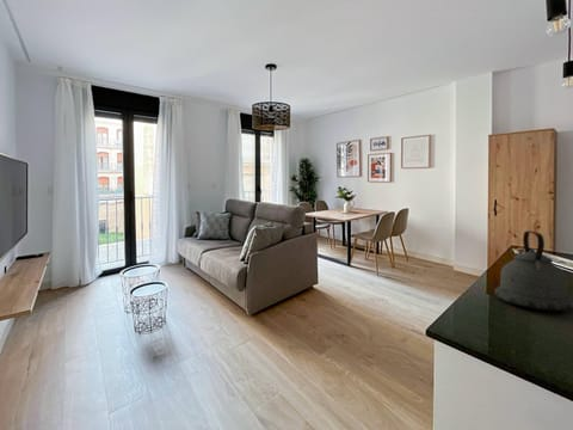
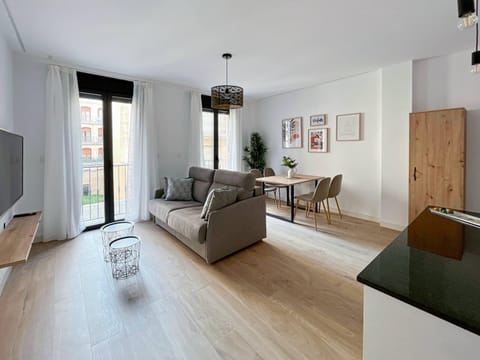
- kettle [493,229,573,312]
